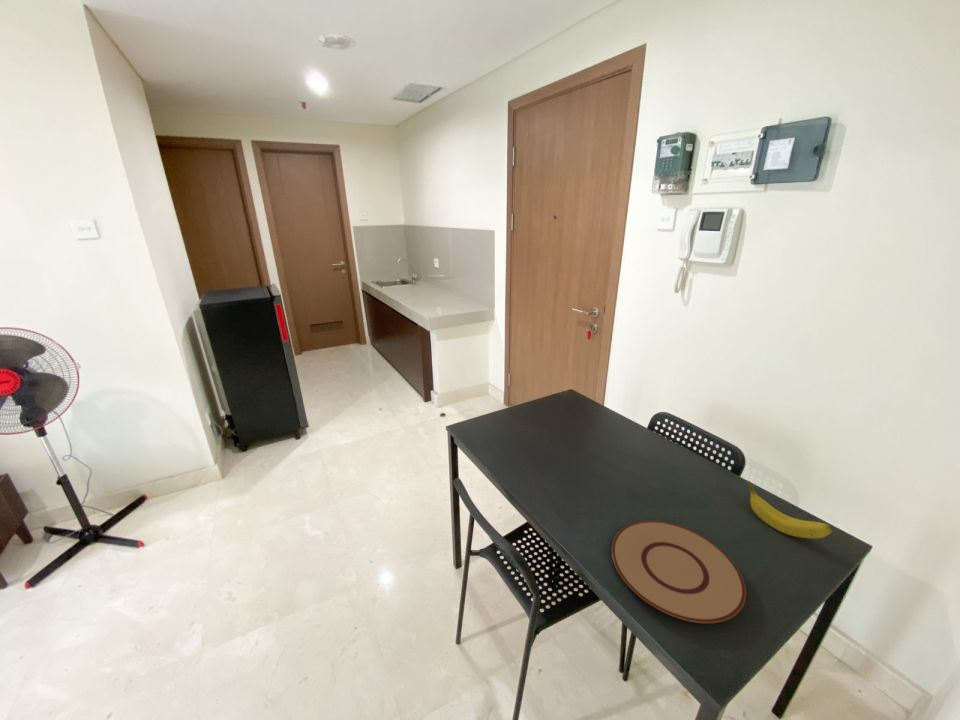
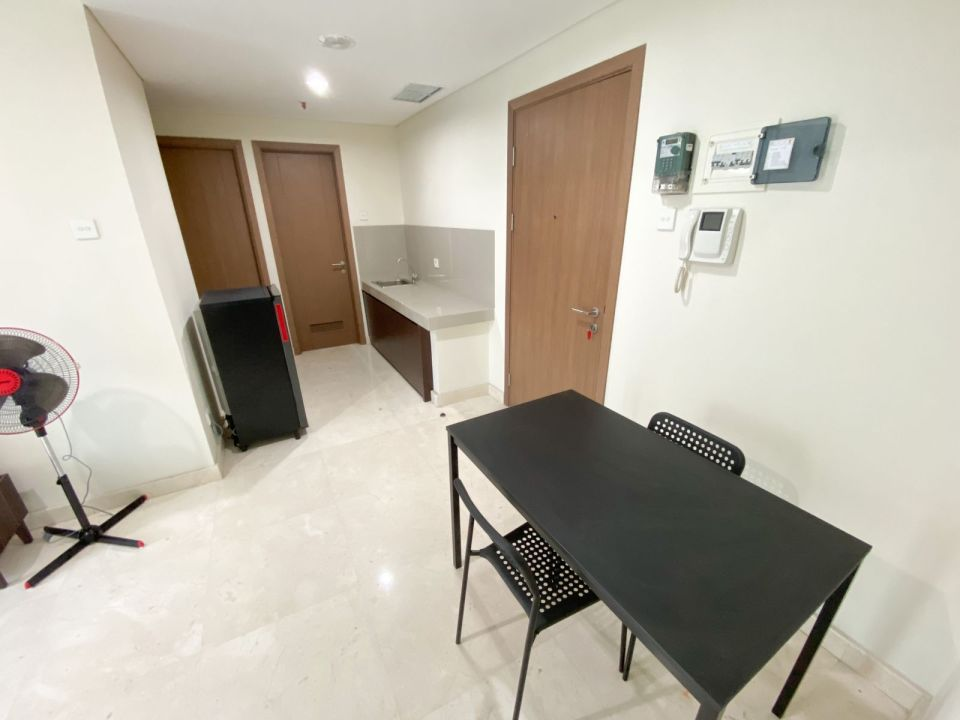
- banana [746,480,835,539]
- plate [611,519,747,624]
